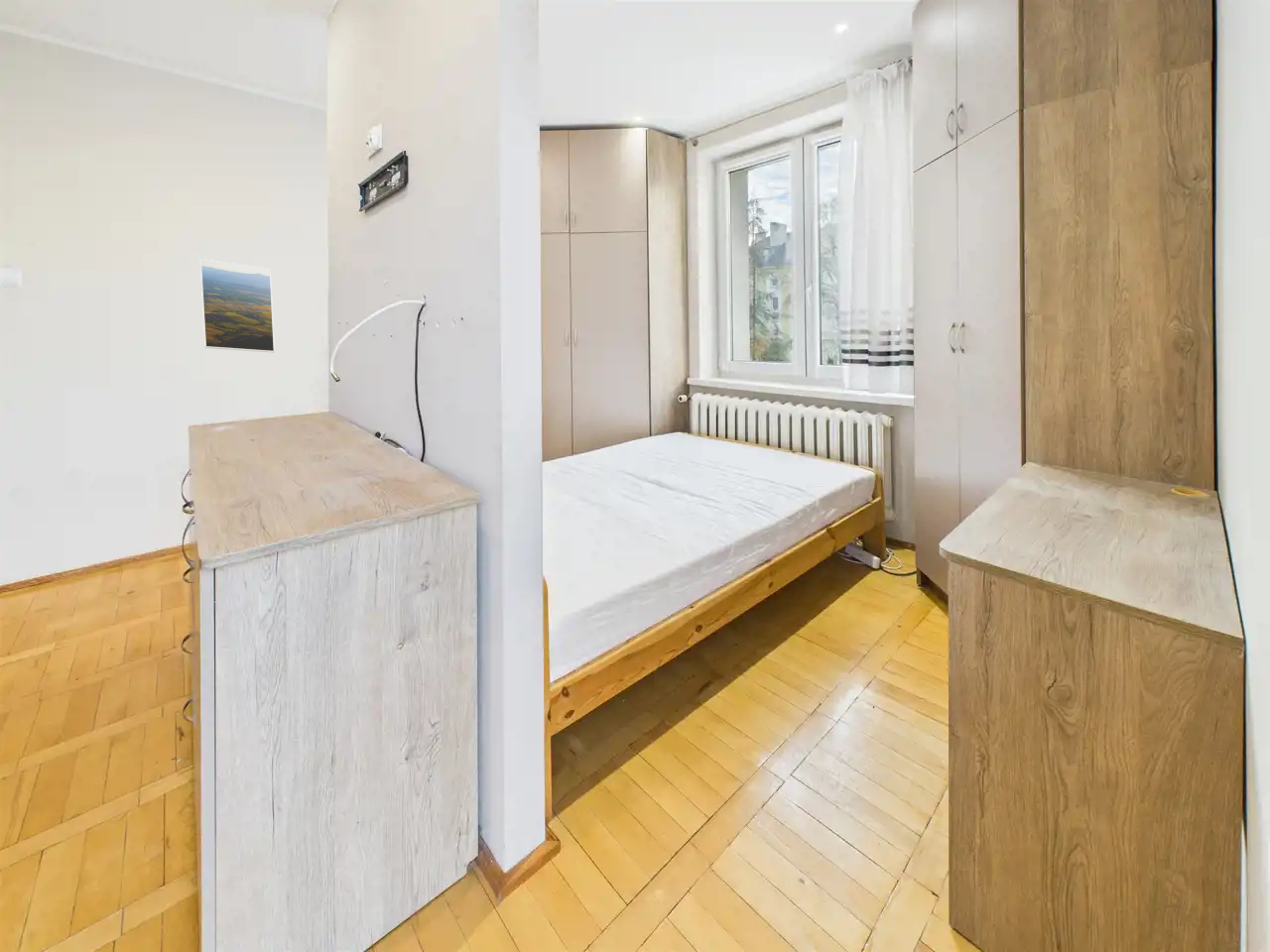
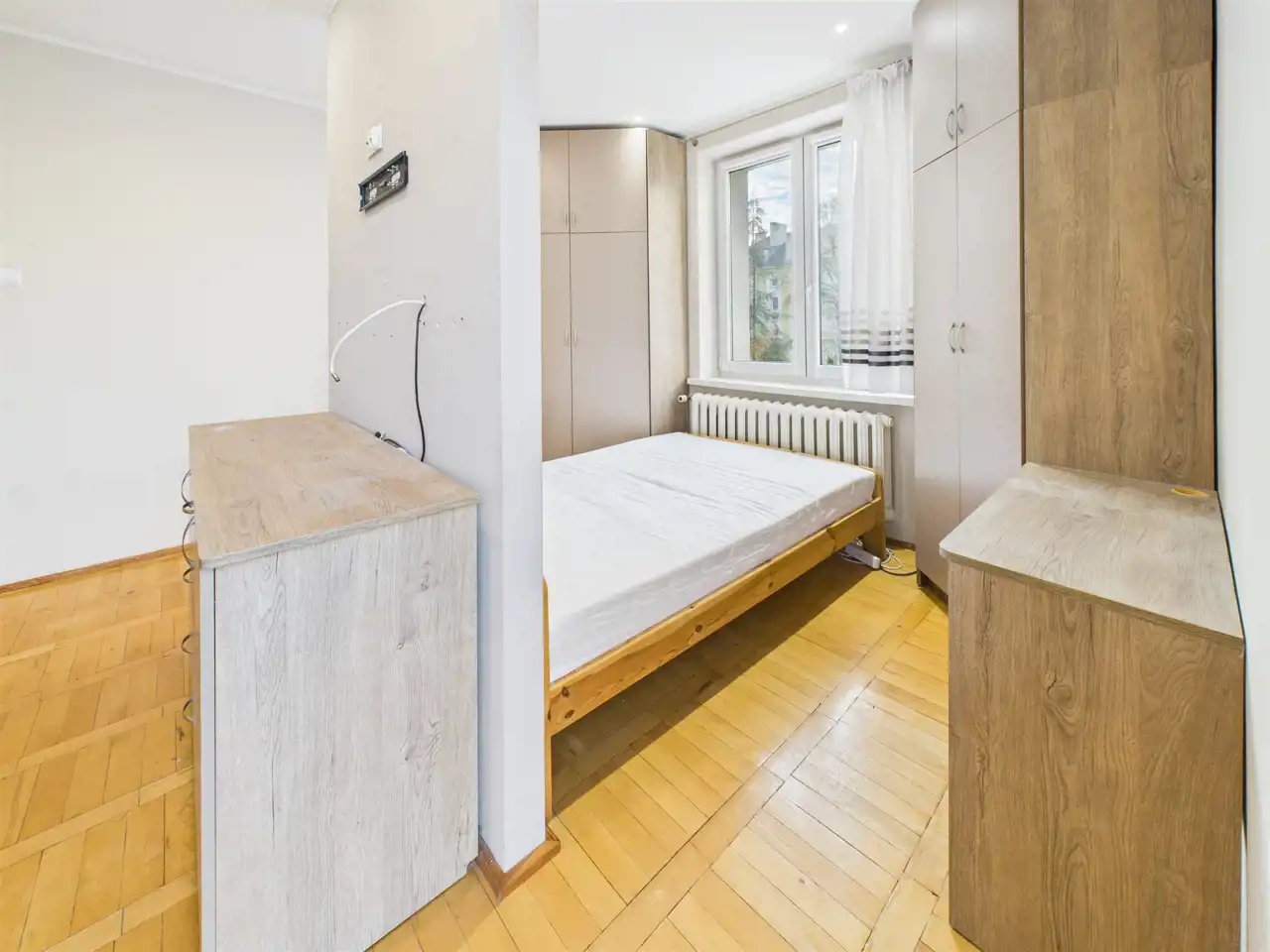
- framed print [199,258,276,353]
